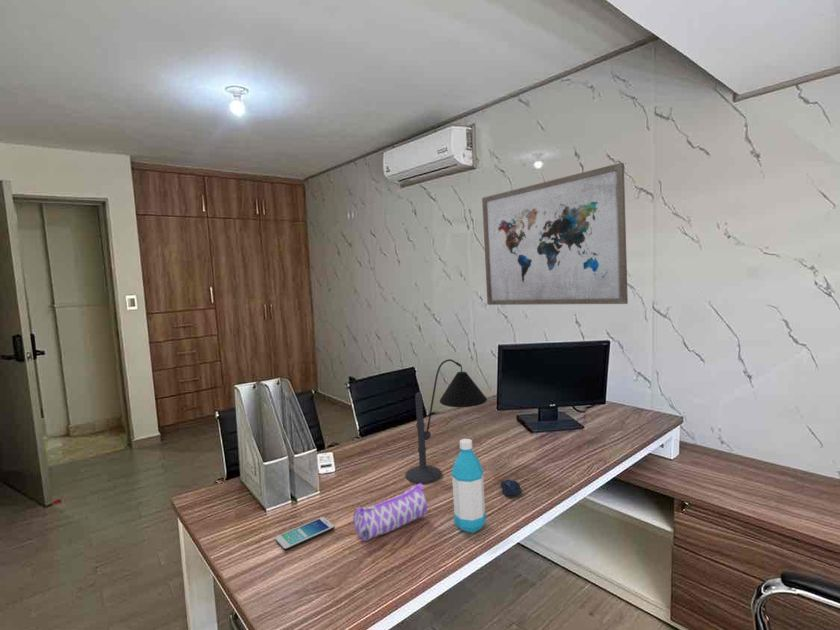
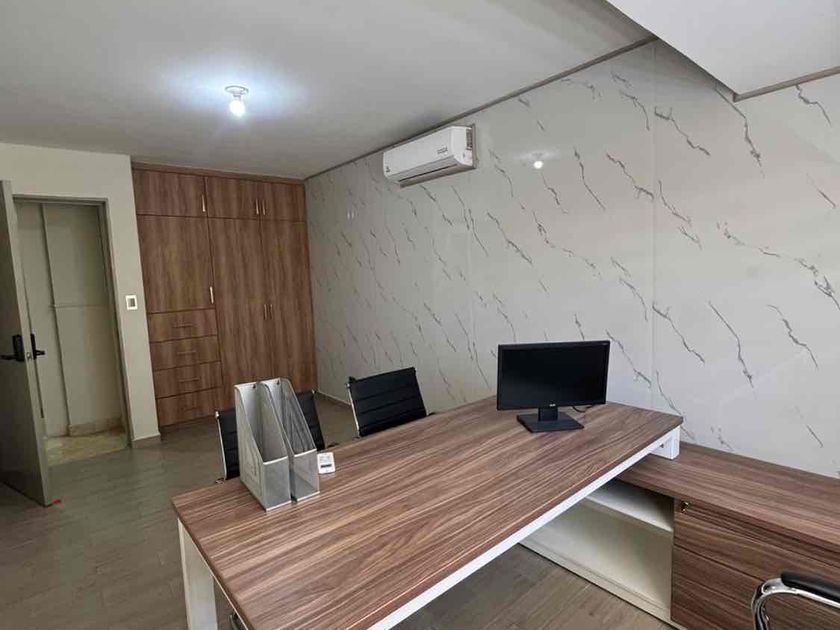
- pencil case [352,483,428,542]
- computer mouse [500,478,523,499]
- smartphone [274,516,335,551]
- wall art [481,162,629,306]
- water bottle [450,438,487,534]
- desk lamp [405,358,488,484]
